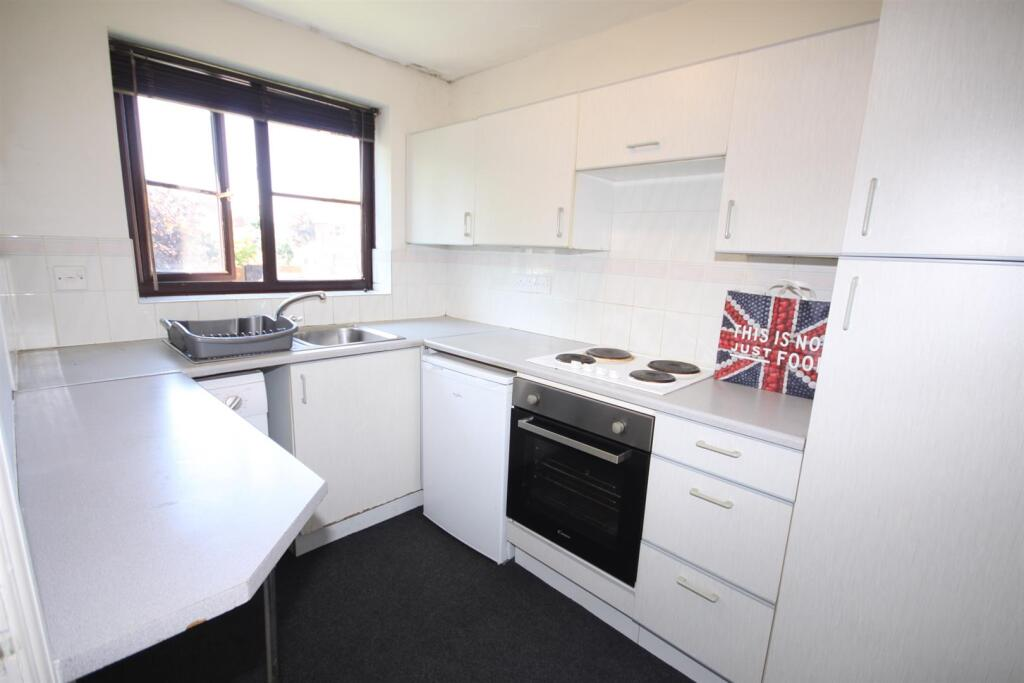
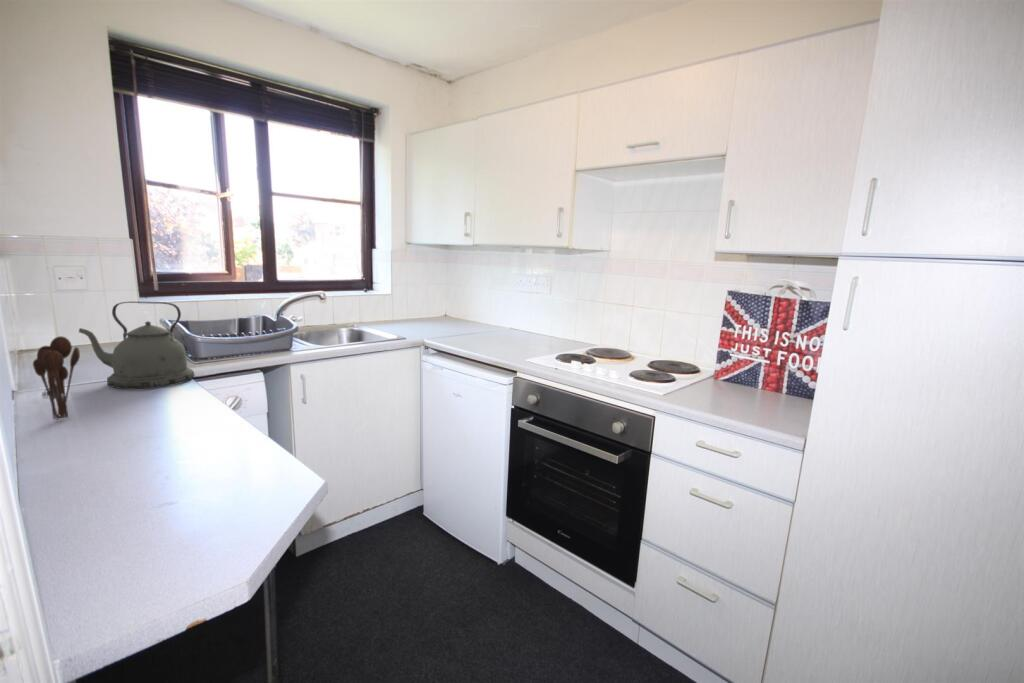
+ utensil holder [32,335,81,421]
+ kettle [78,301,195,390]
